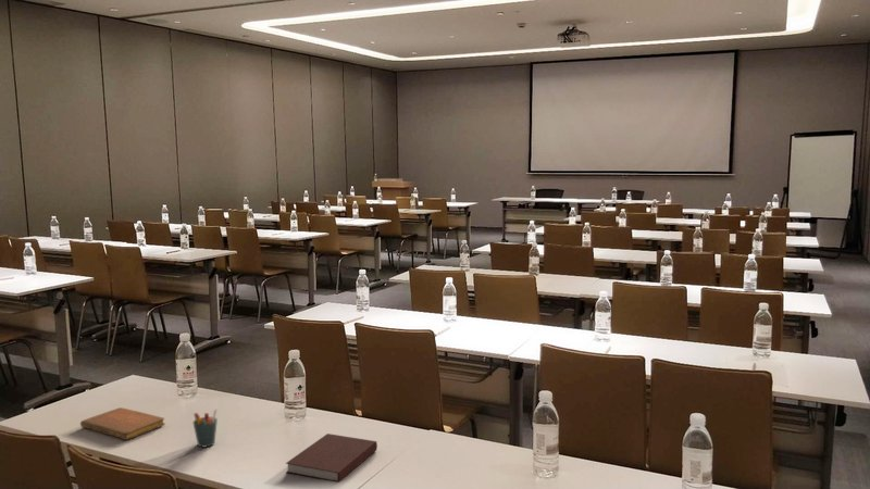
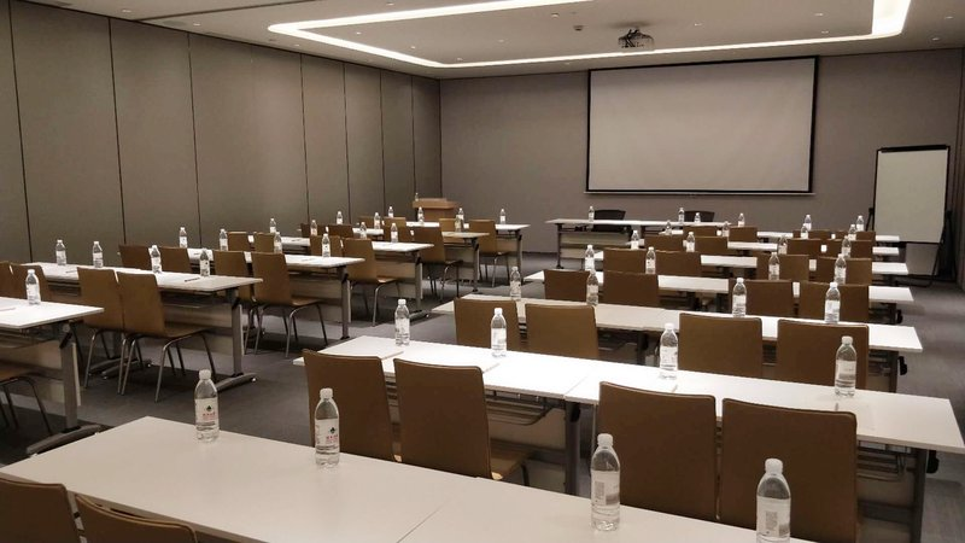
- notebook [285,432,378,484]
- pen holder [192,408,219,448]
- notebook [79,406,165,441]
